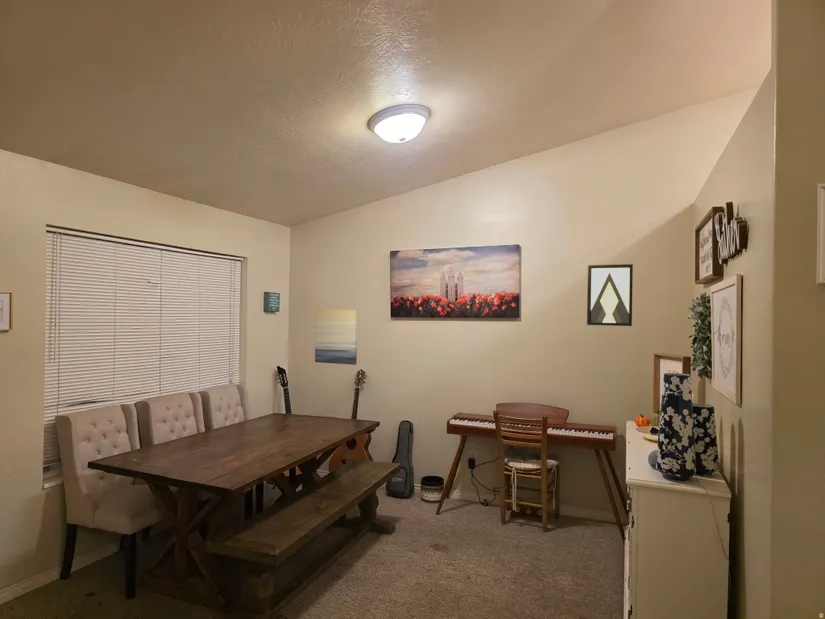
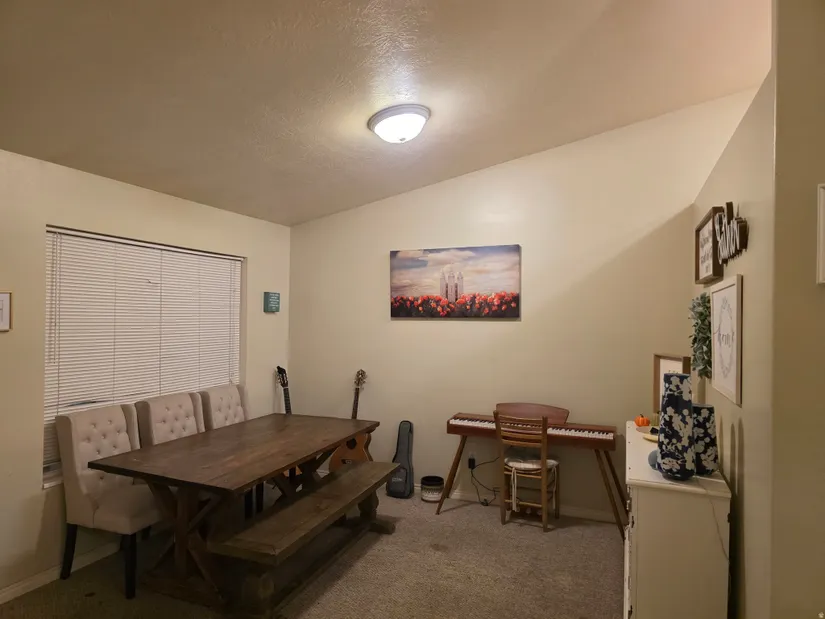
- wall art [314,308,358,366]
- wall art [586,263,634,327]
